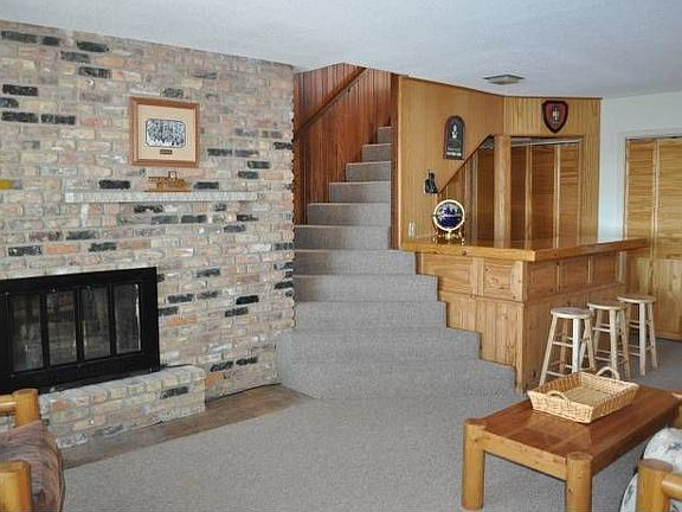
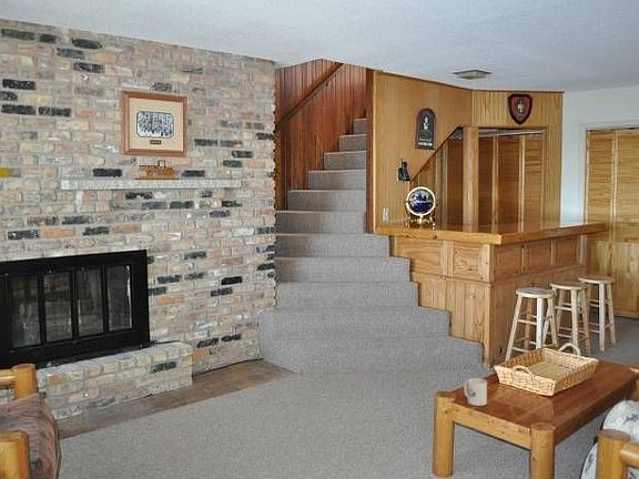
+ mug [463,377,488,407]
